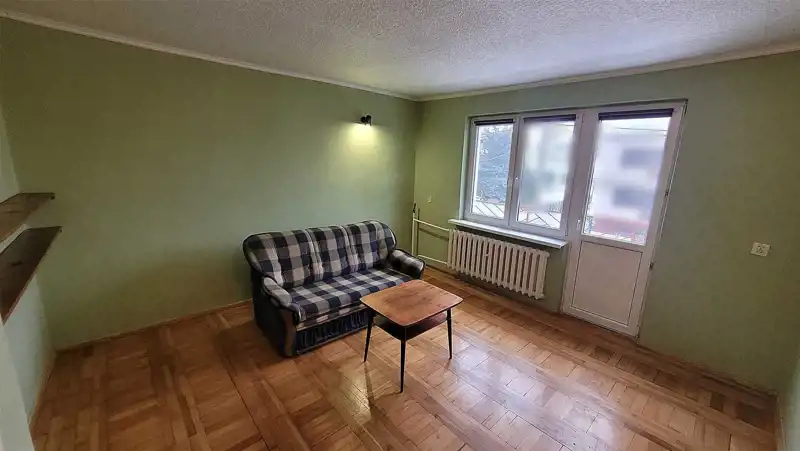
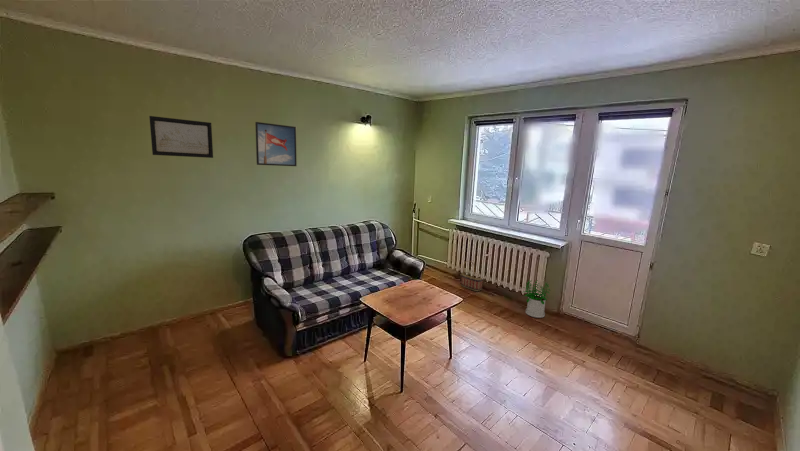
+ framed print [254,121,298,167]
+ wall art [148,115,214,159]
+ basket [460,260,484,292]
+ potted plant [522,280,551,319]
